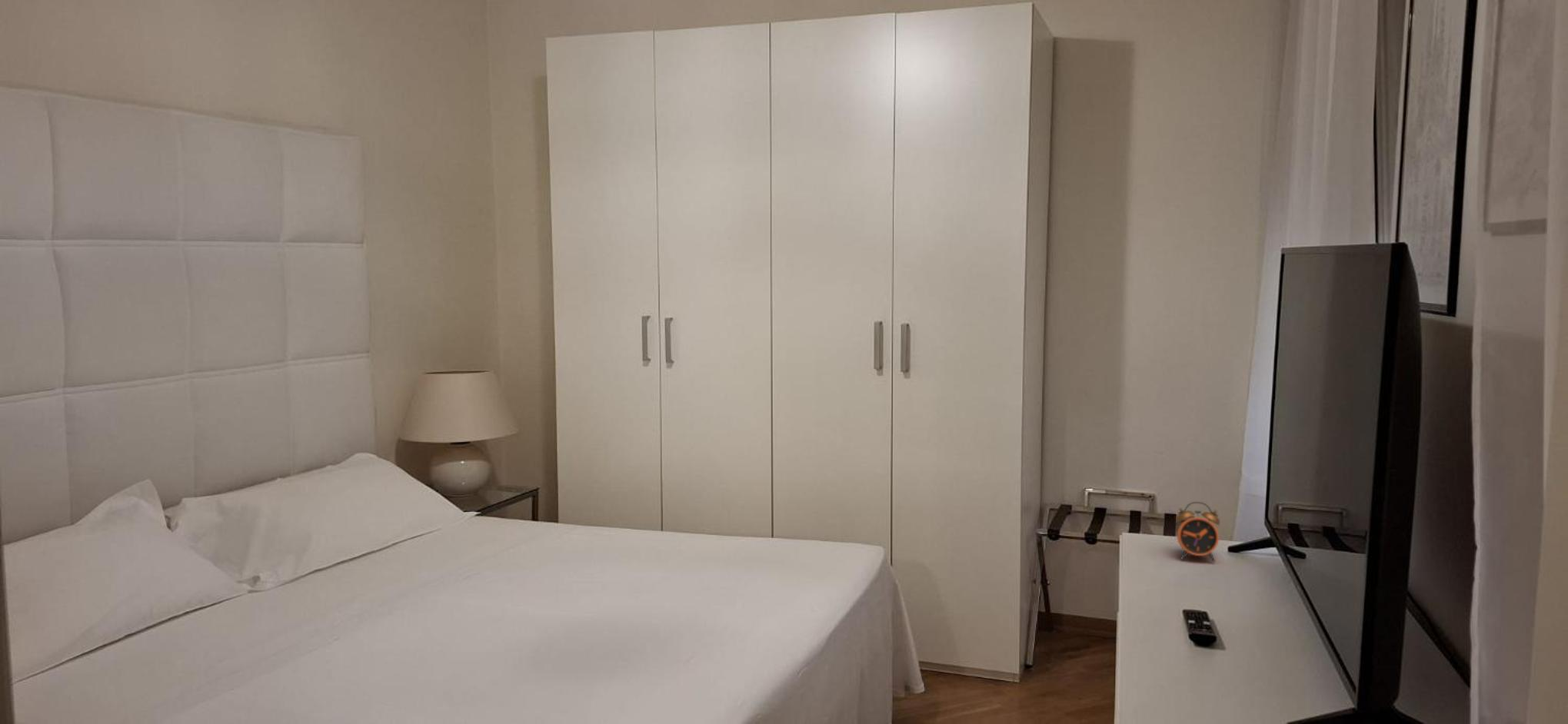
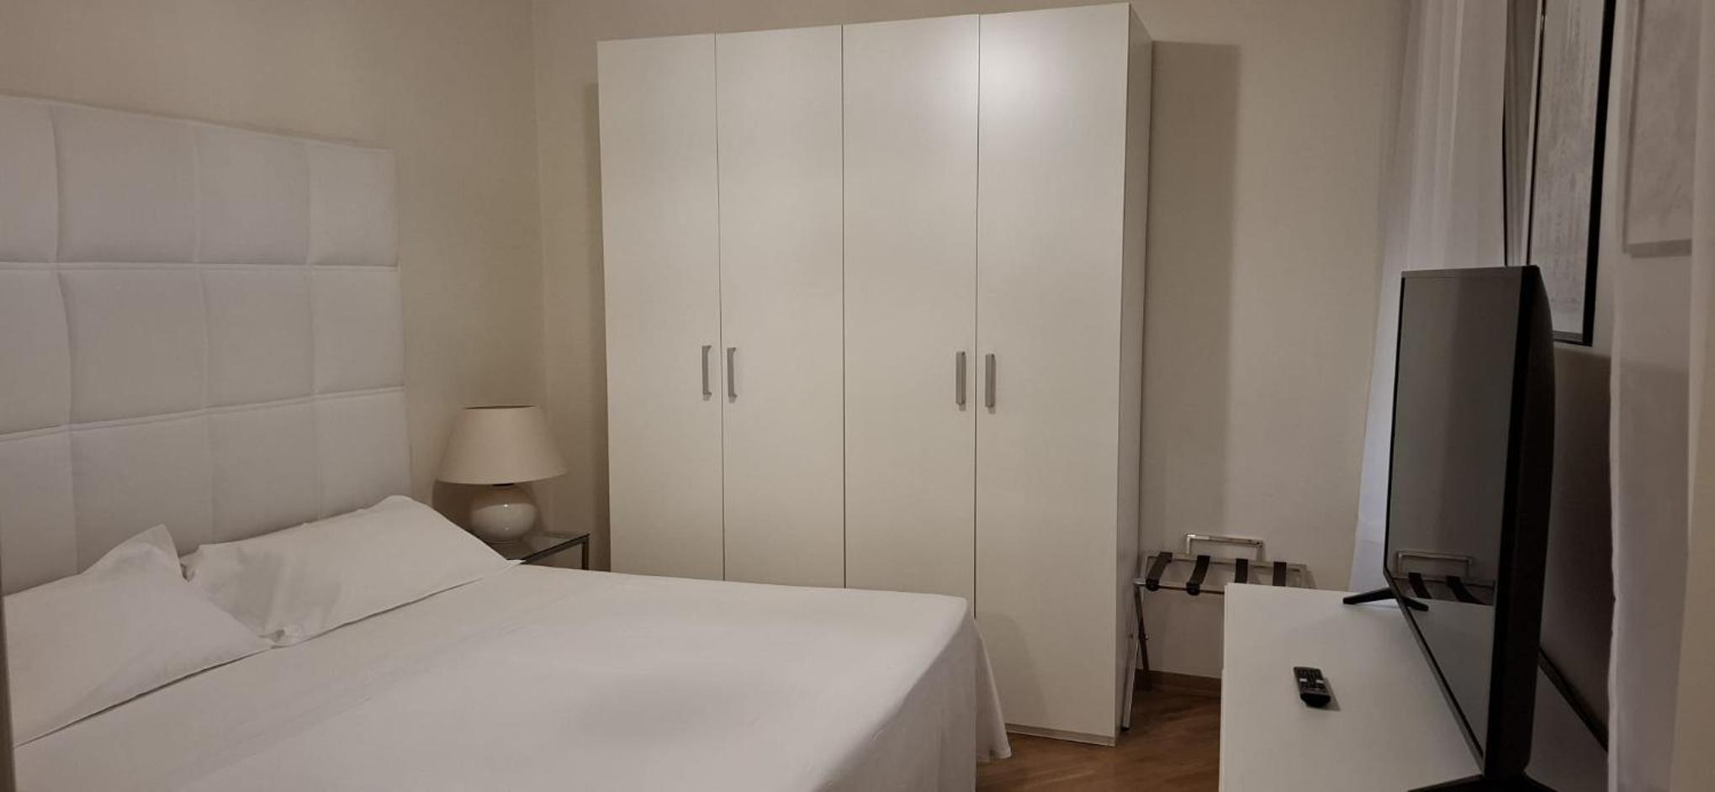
- alarm clock [1175,501,1220,563]
